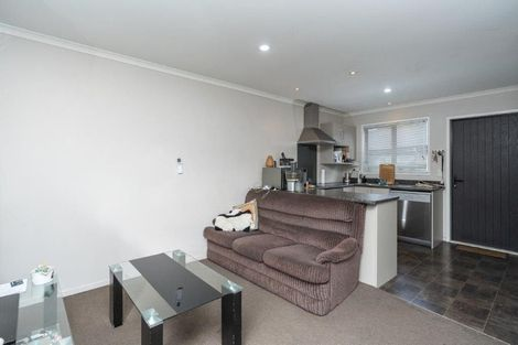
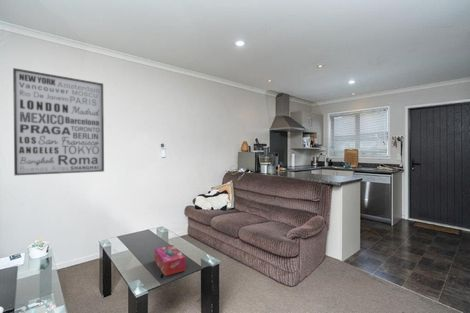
+ tissue box [154,244,187,277]
+ wall art [12,67,105,176]
